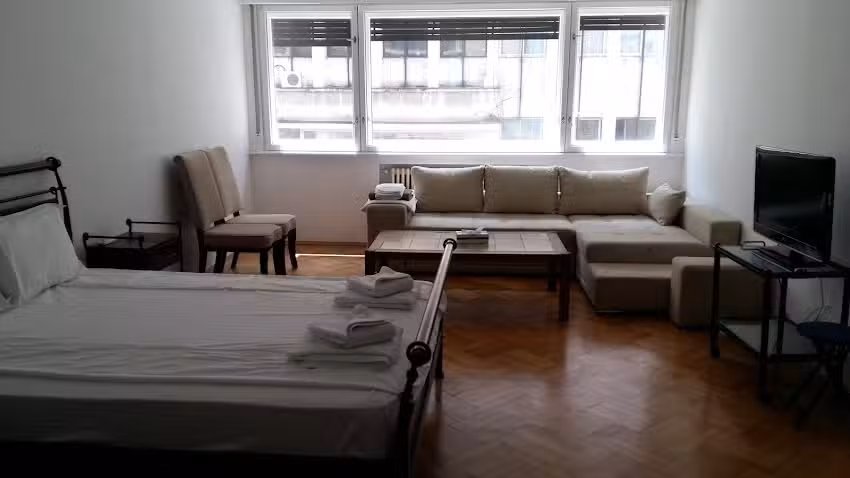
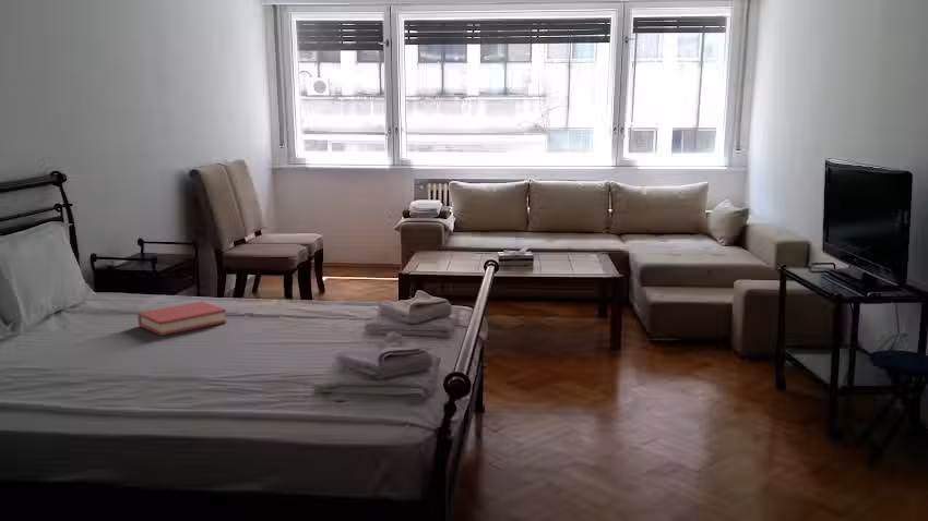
+ hardback book [136,300,228,337]
